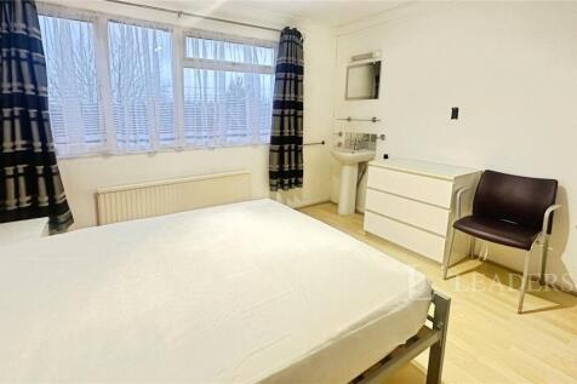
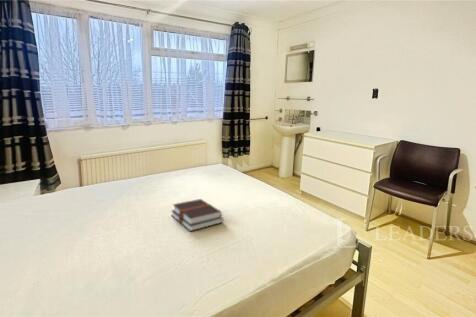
+ hardback book [170,198,224,232]
